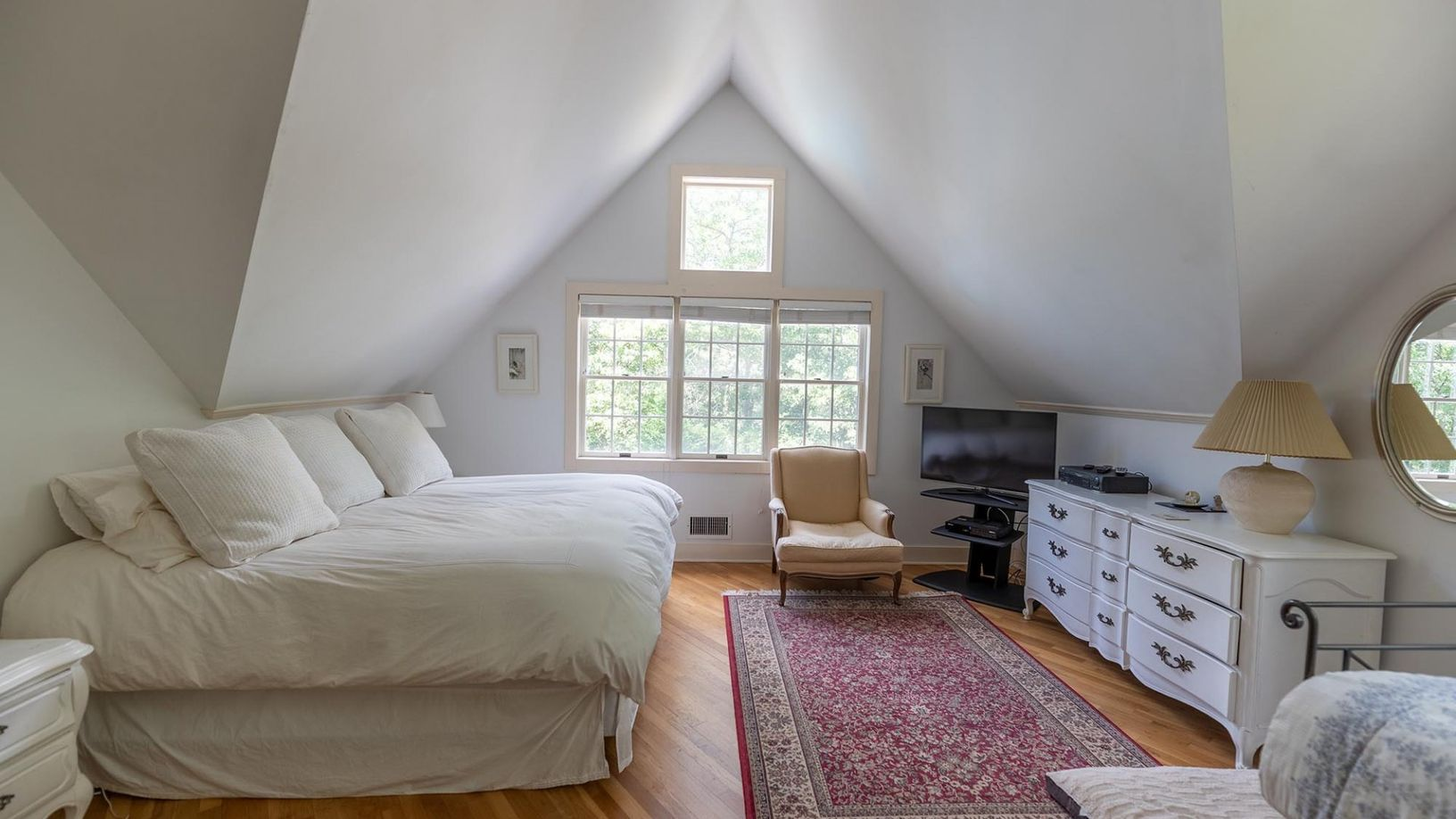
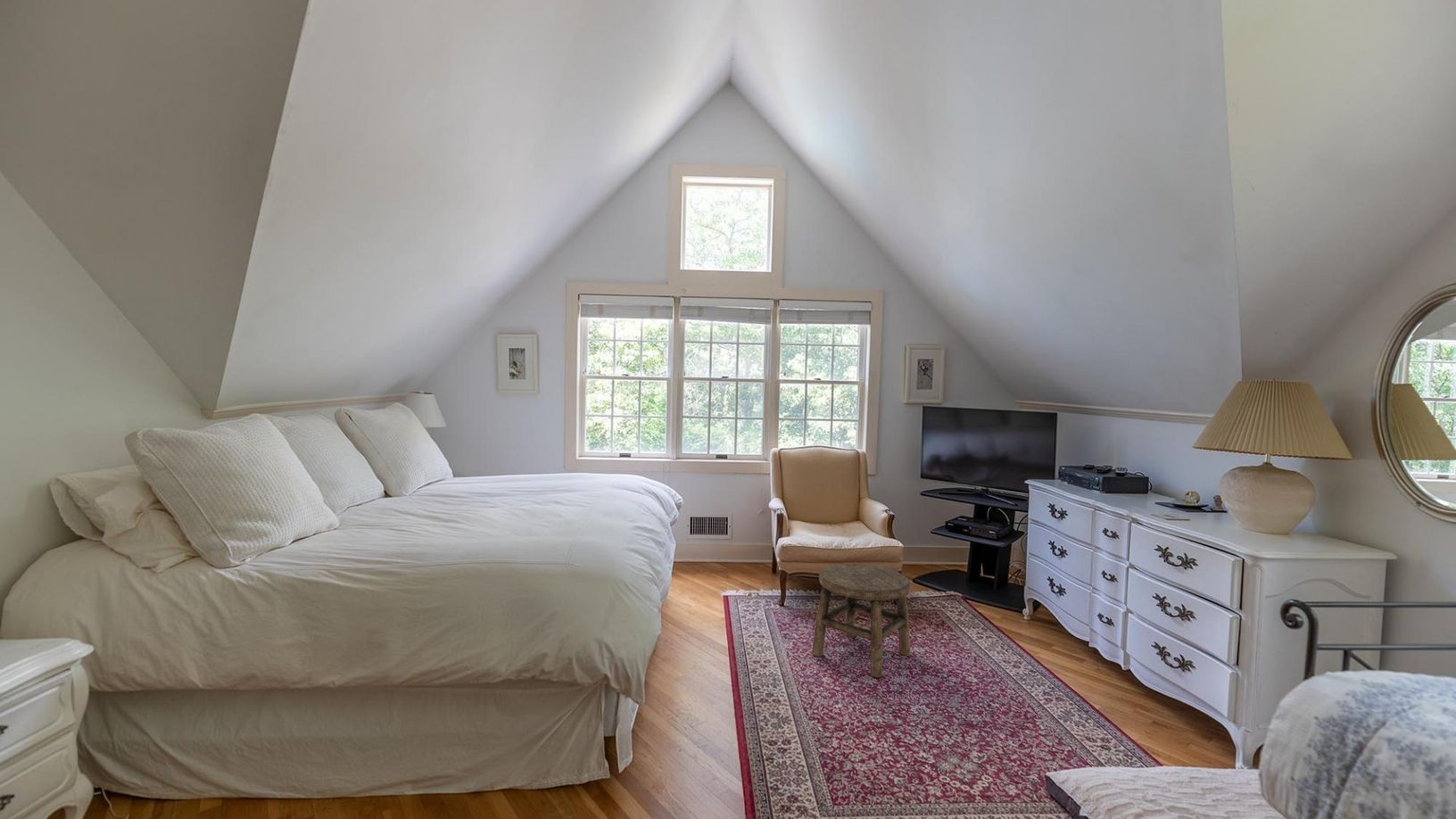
+ stool [811,563,912,678]
